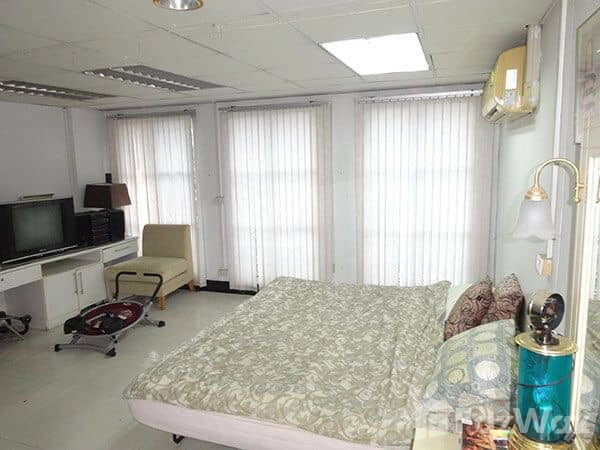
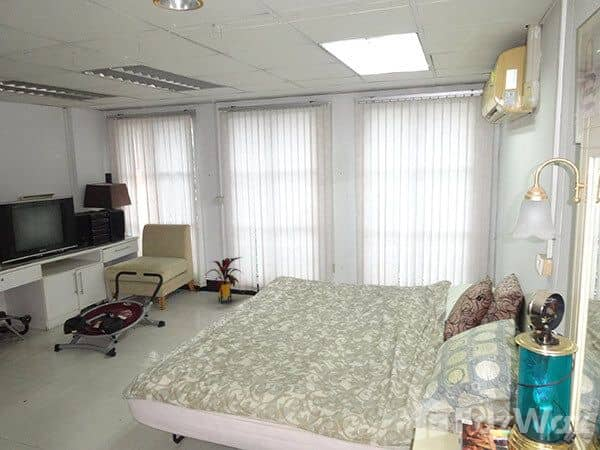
+ house plant [205,256,243,304]
